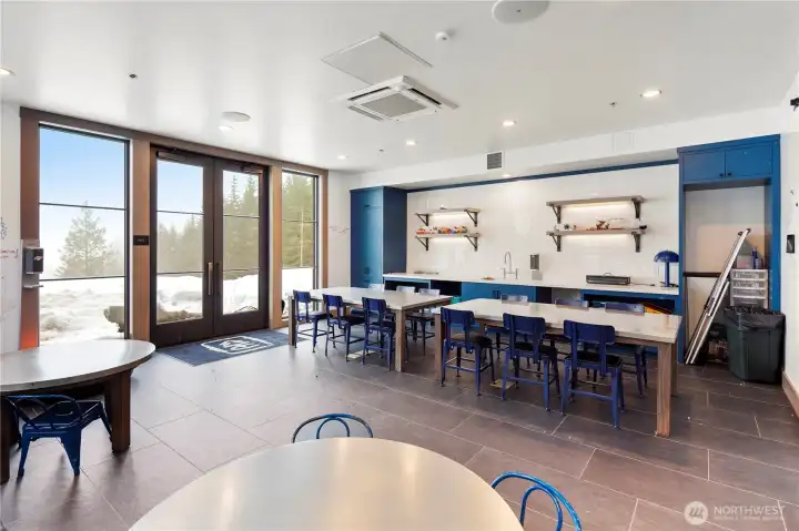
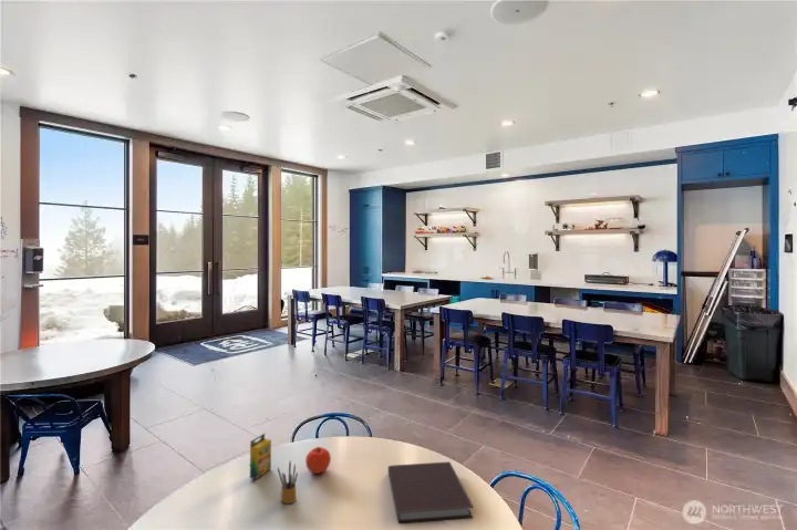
+ apple [304,446,332,475]
+ crayon box [249,433,272,480]
+ notebook [387,460,475,524]
+ pencil box [277,460,299,505]
